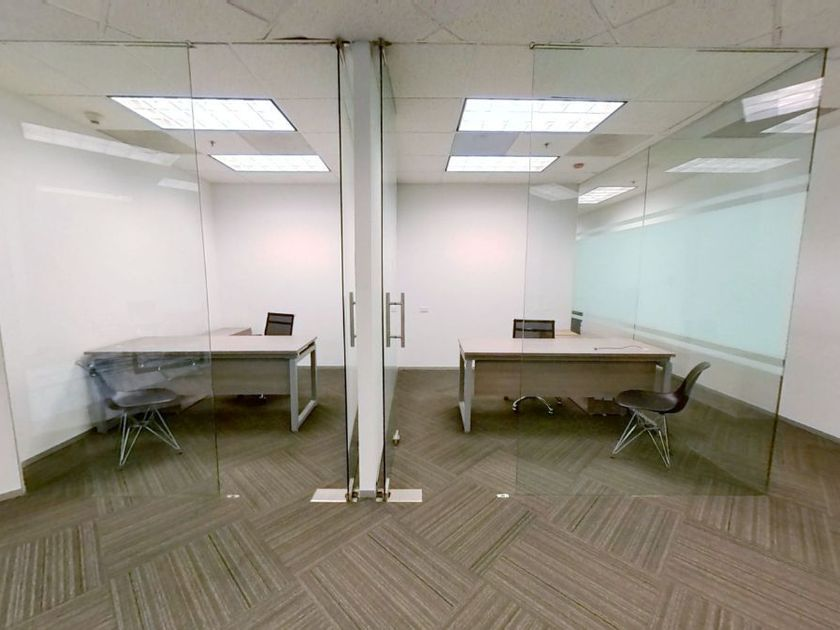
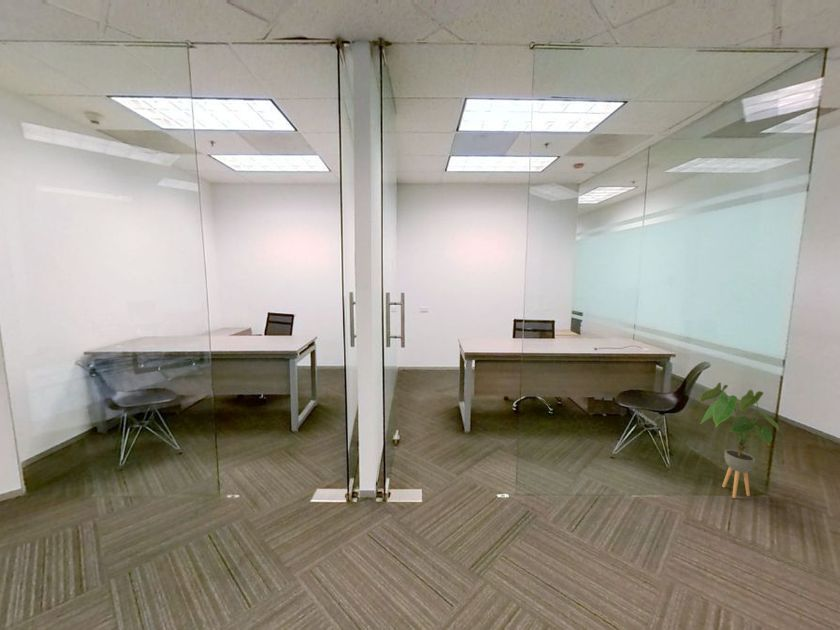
+ house plant [699,381,780,499]
